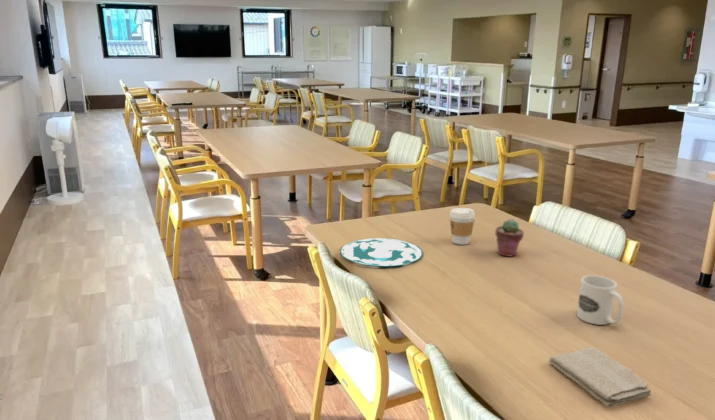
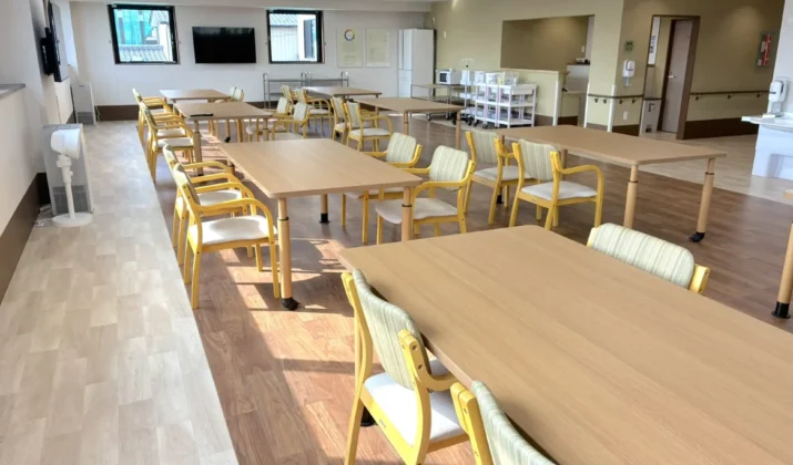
- coffee cup [449,207,476,246]
- potted succulent [494,218,525,258]
- washcloth [548,346,652,408]
- mug [576,274,625,326]
- plate [339,237,424,267]
